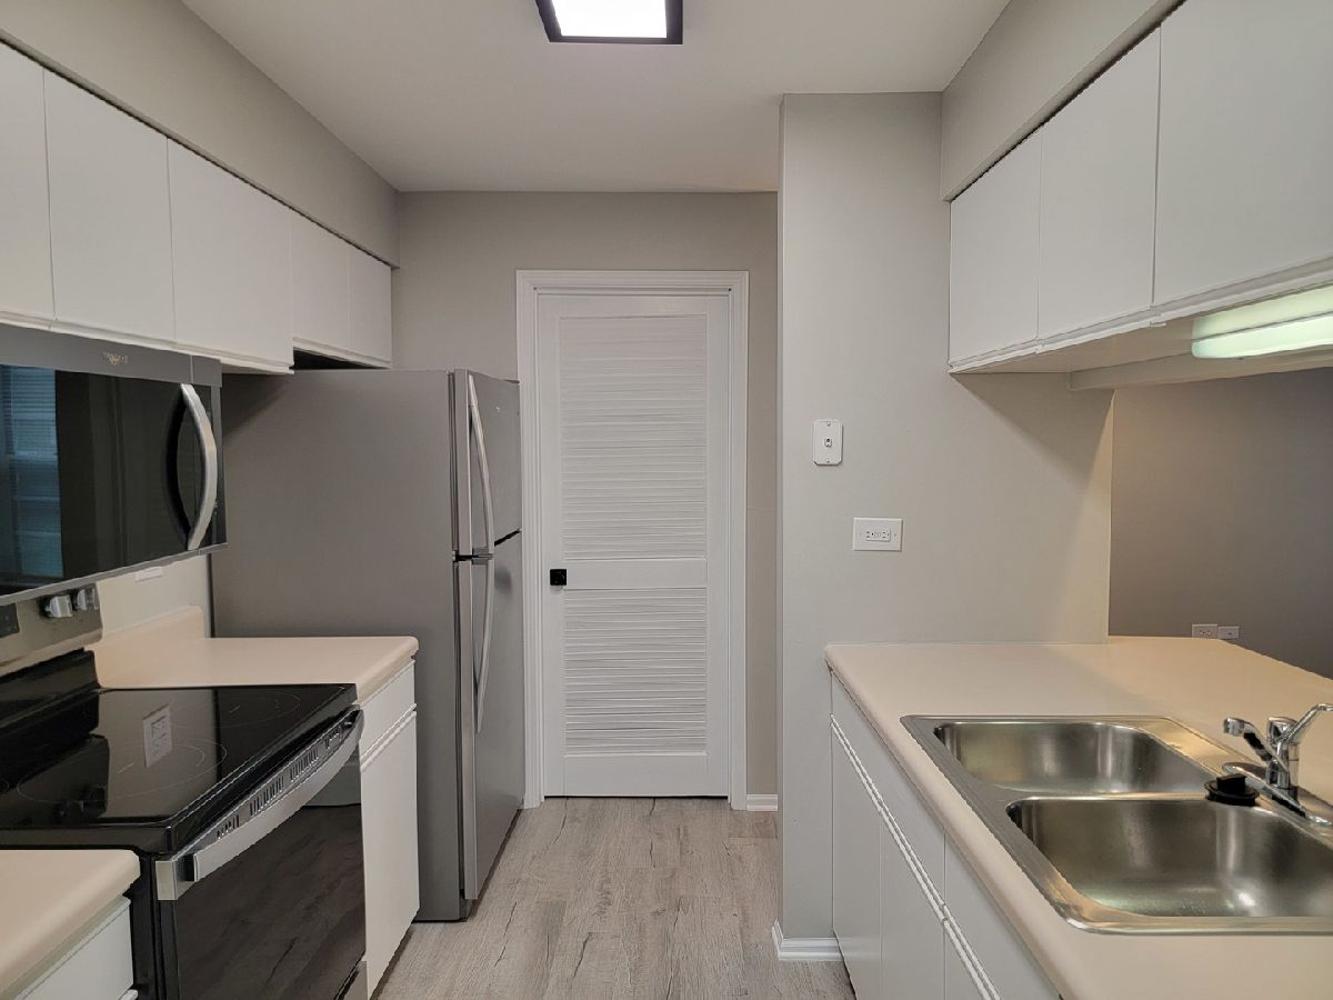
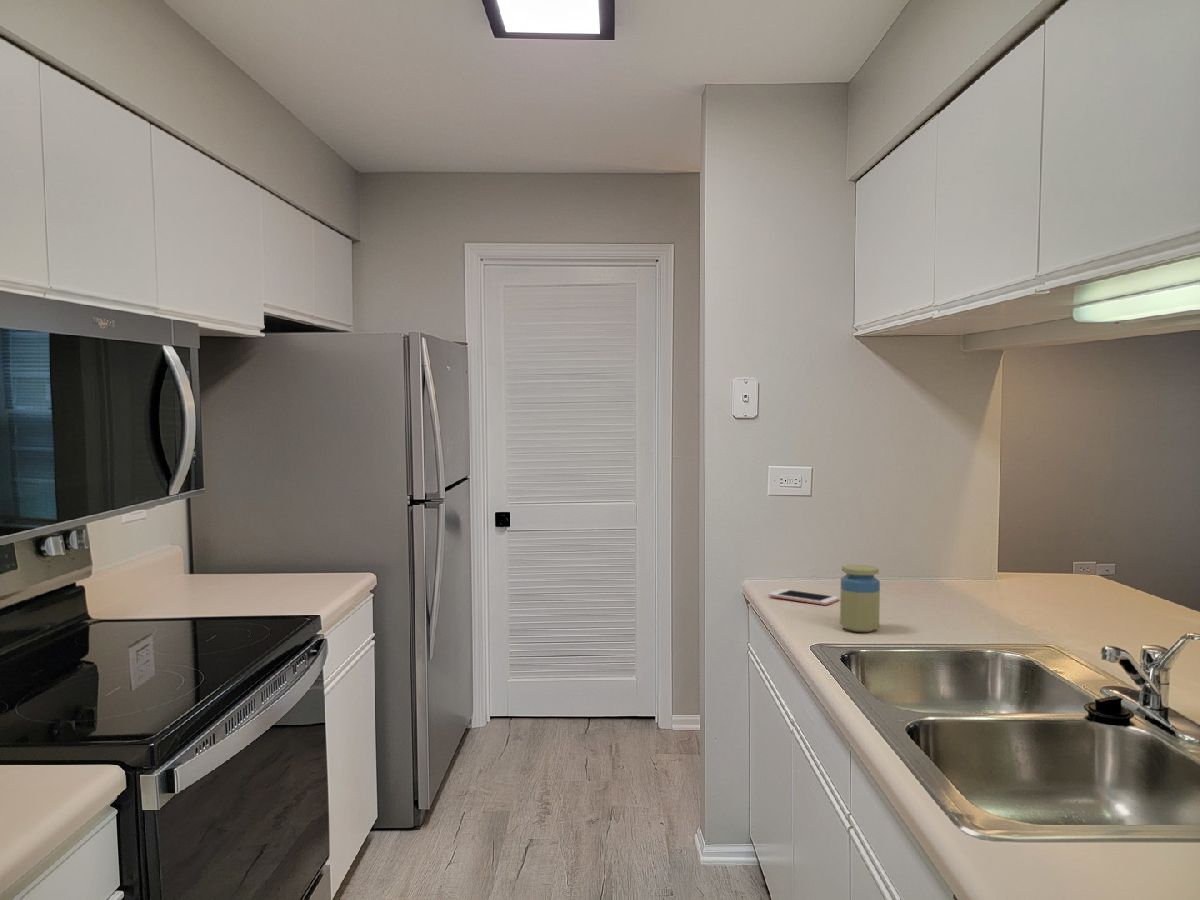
+ jar [839,564,881,633]
+ cell phone [767,588,840,606]
